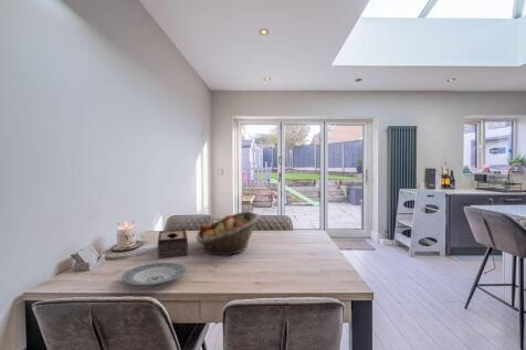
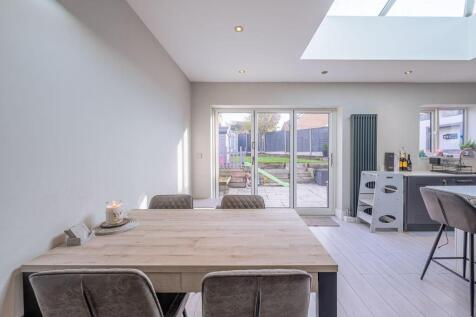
- plate [120,262,187,286]
- fruit basket [196,211,261,256]
- tissue box [157,229,189,259]
